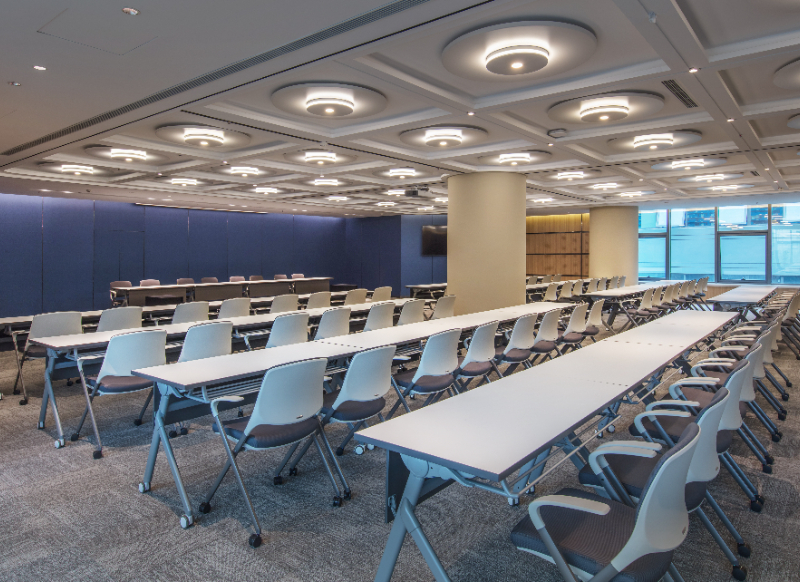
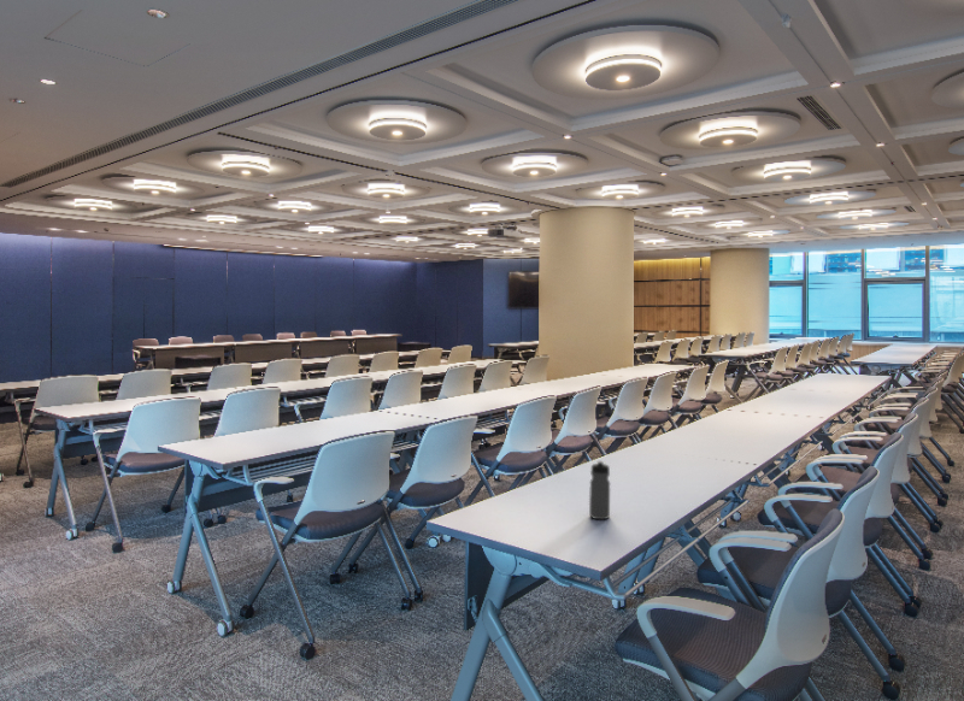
+ water bottle [588,460,611,520]
